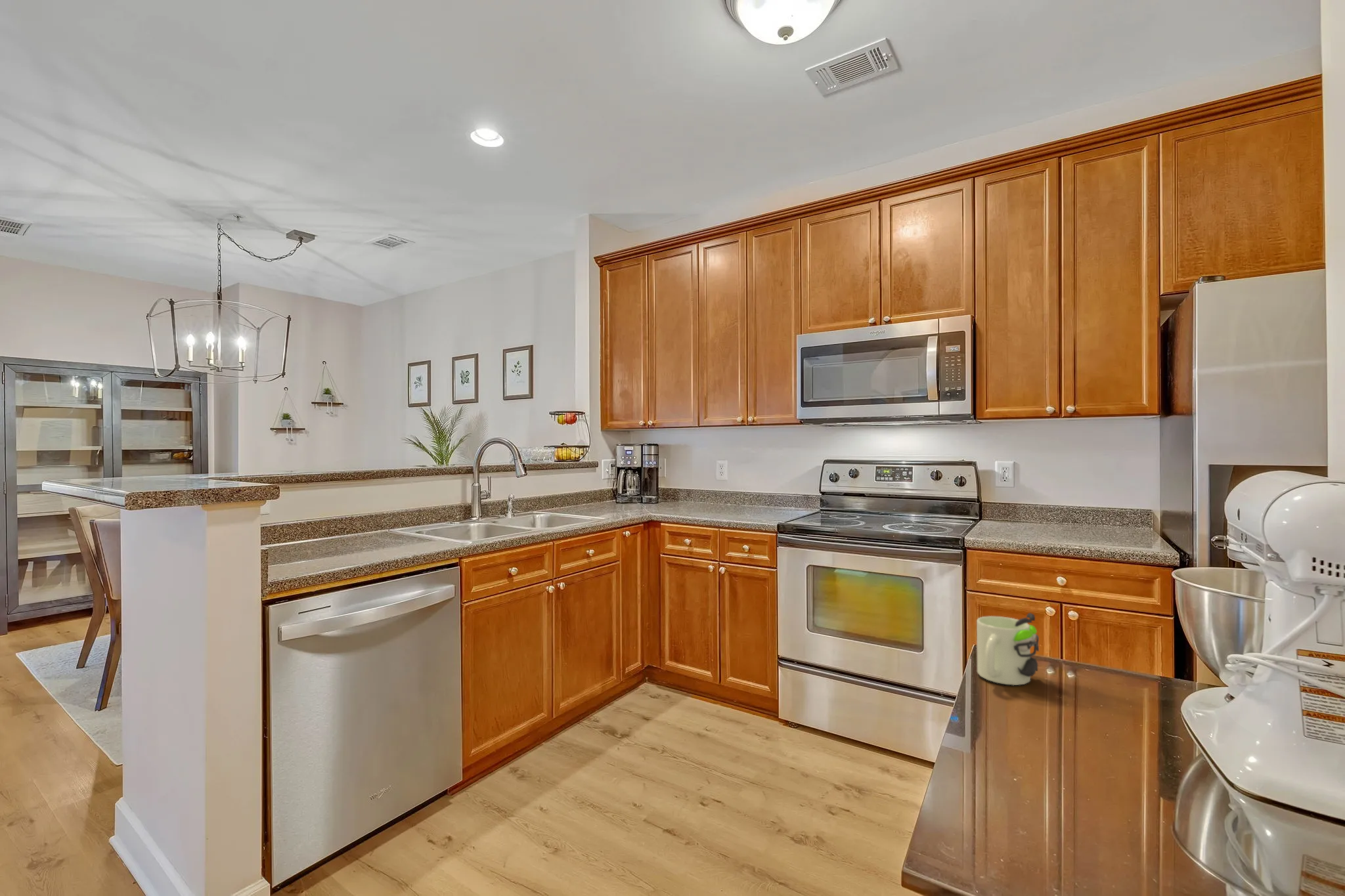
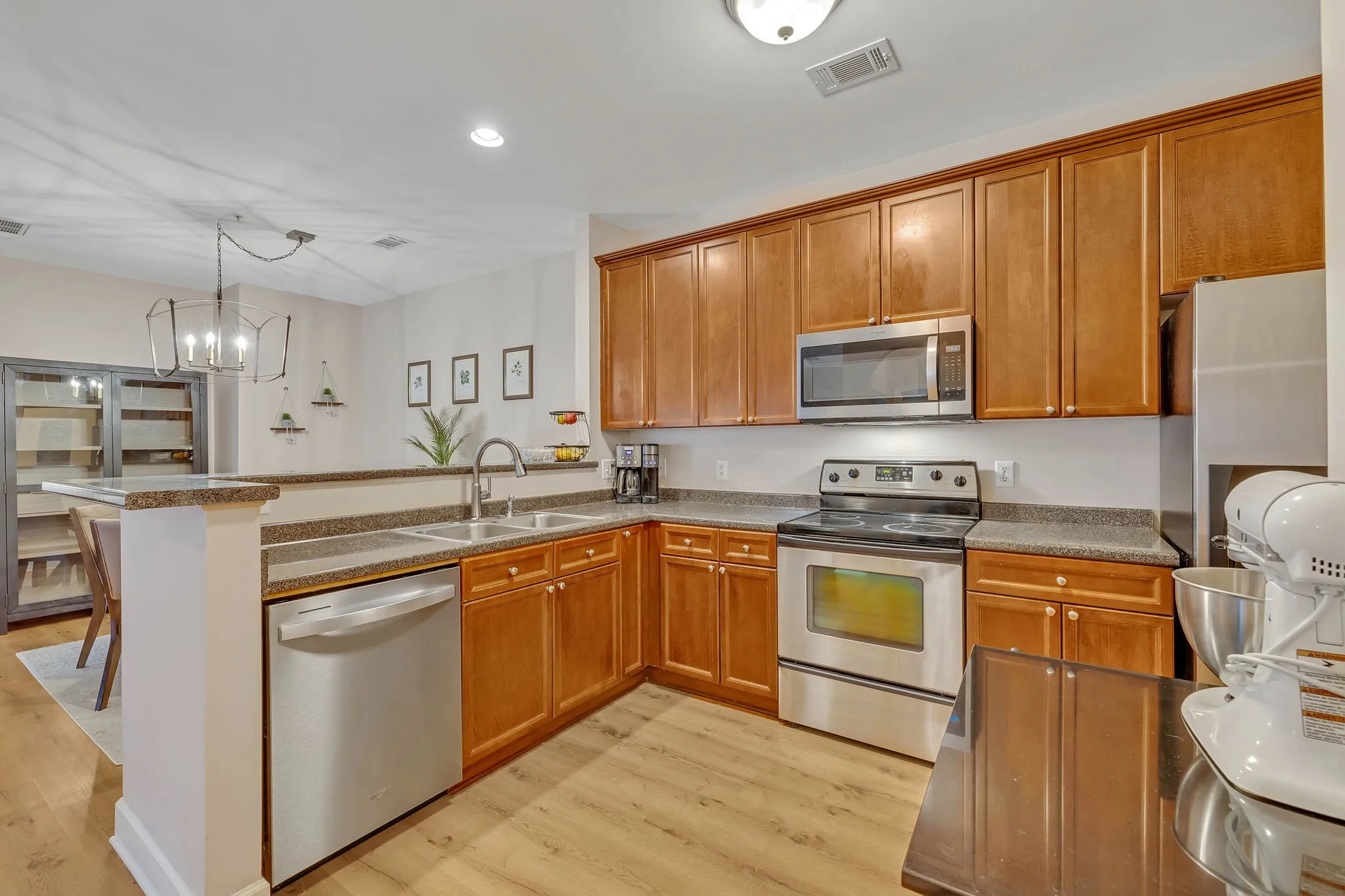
- mug [976,612,1040,686]
